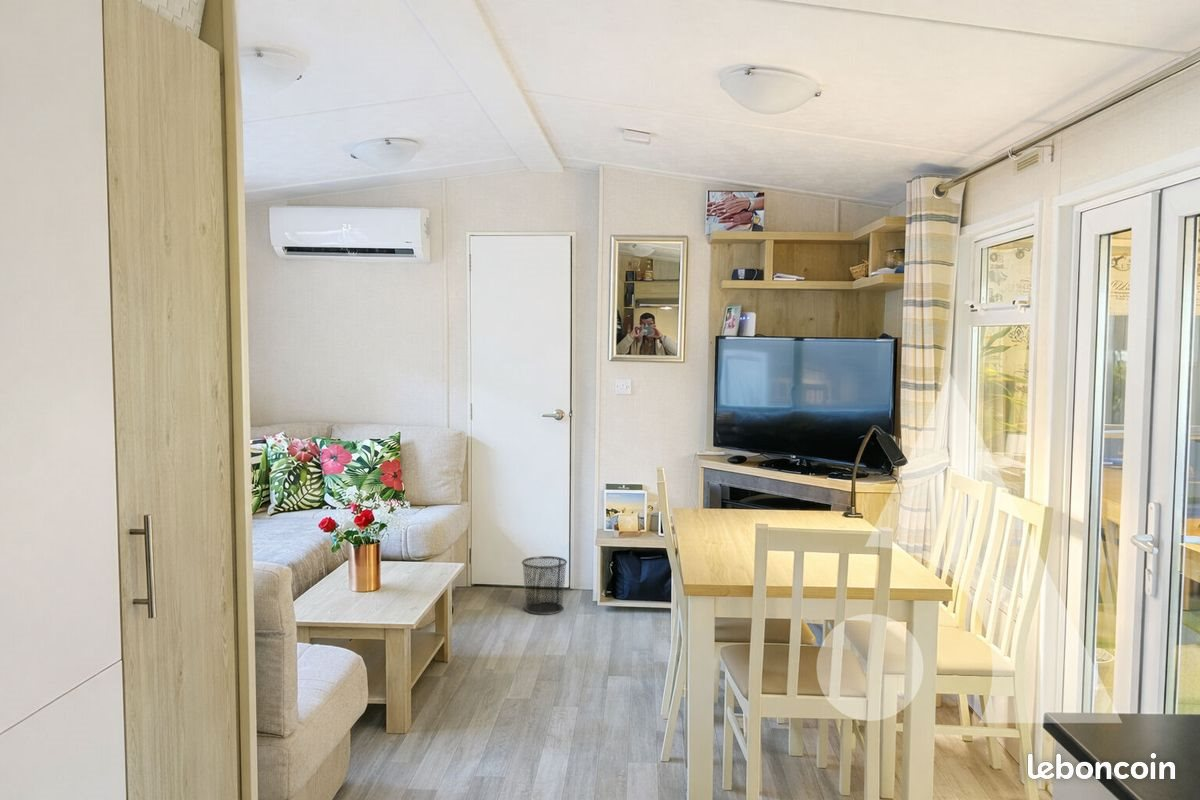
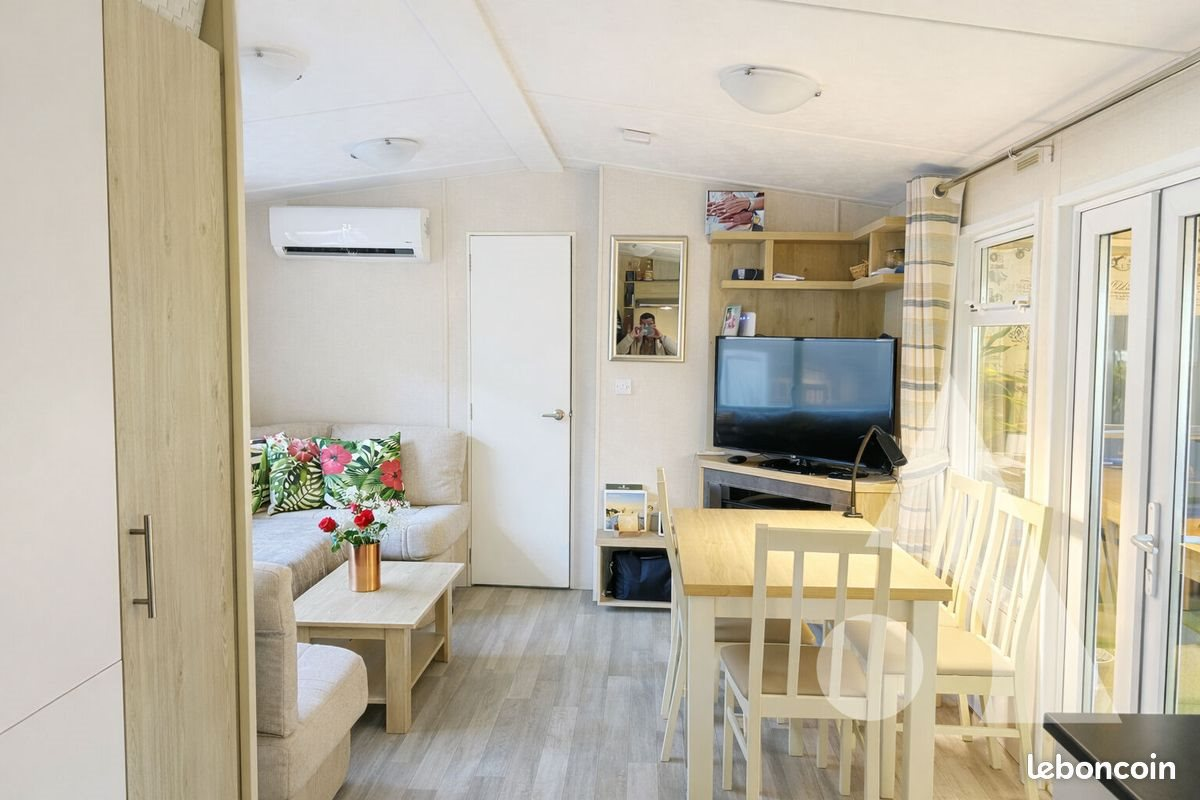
- waste bin [521,555,568,616]
